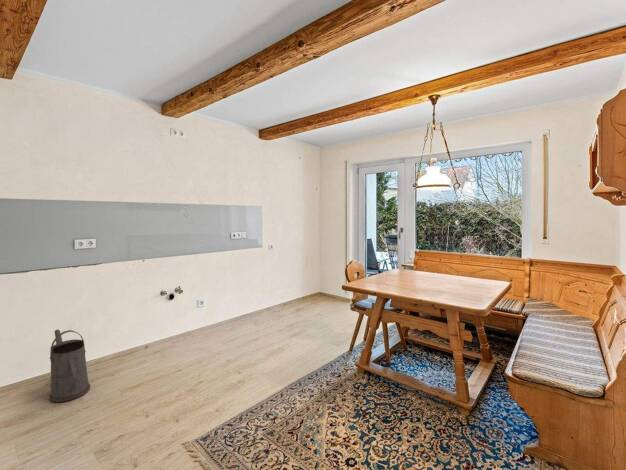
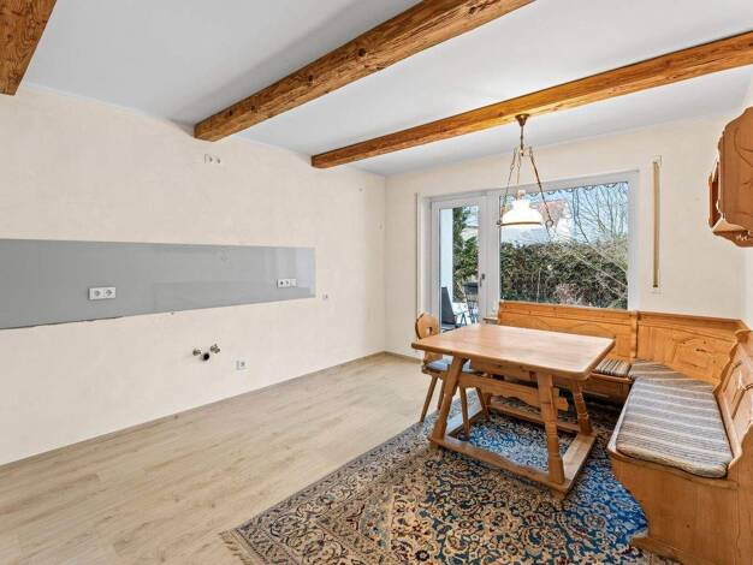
- watering can [48,329,91,403]
